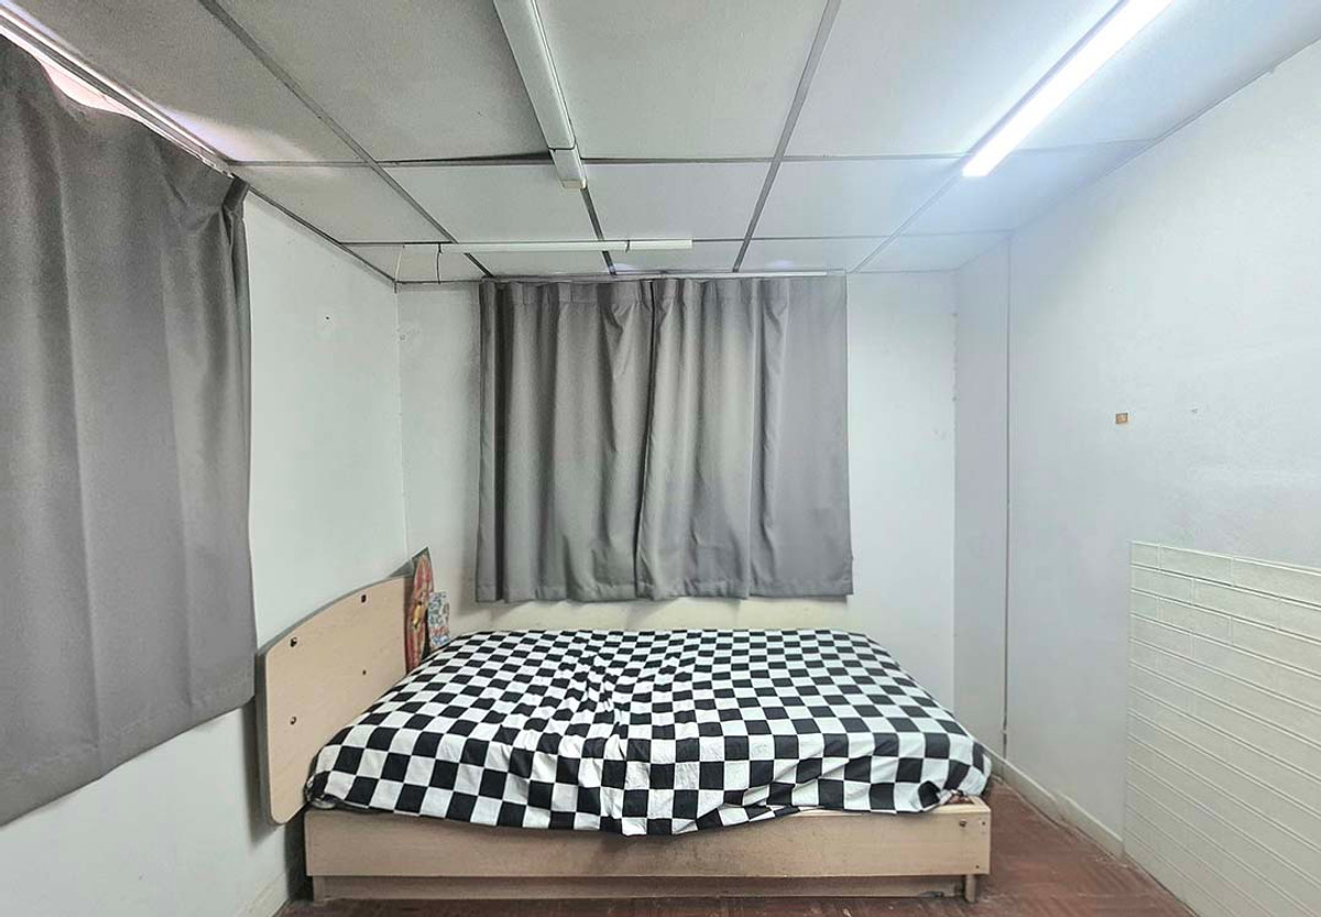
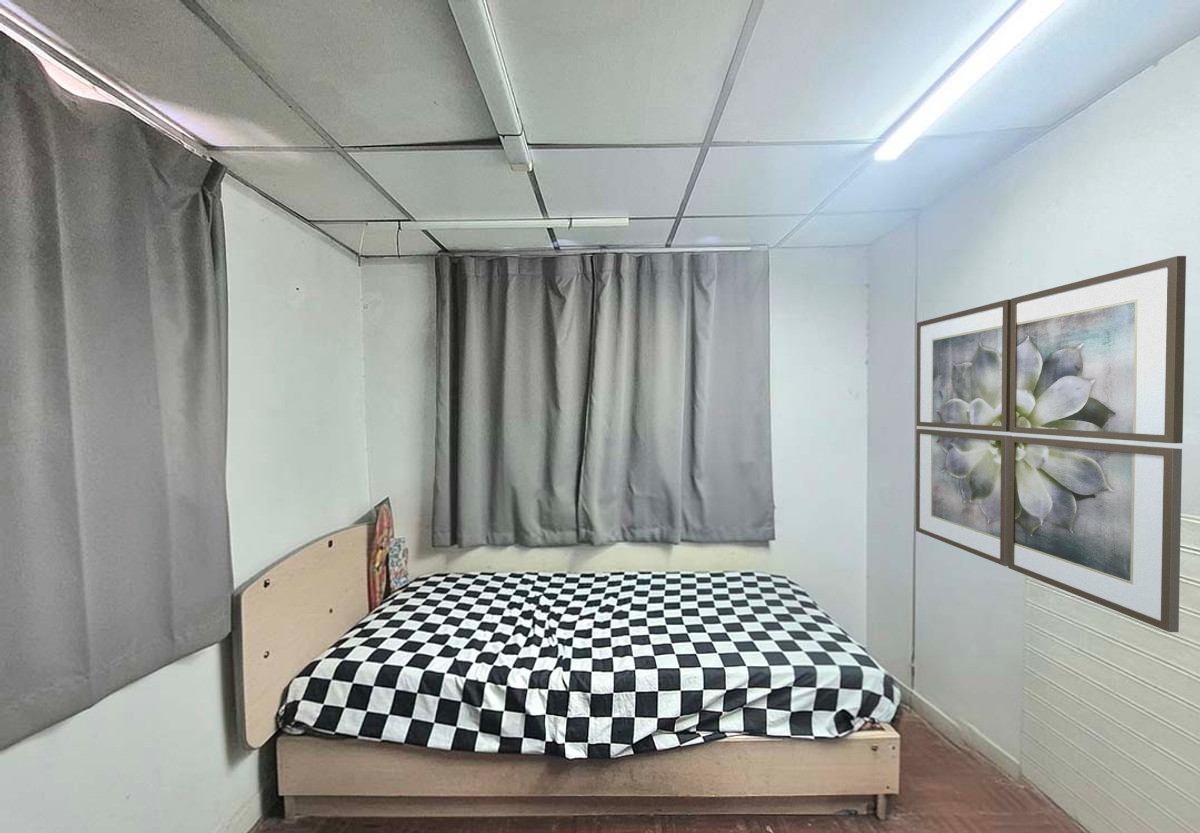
+ wall art [915,255,1187,633]
